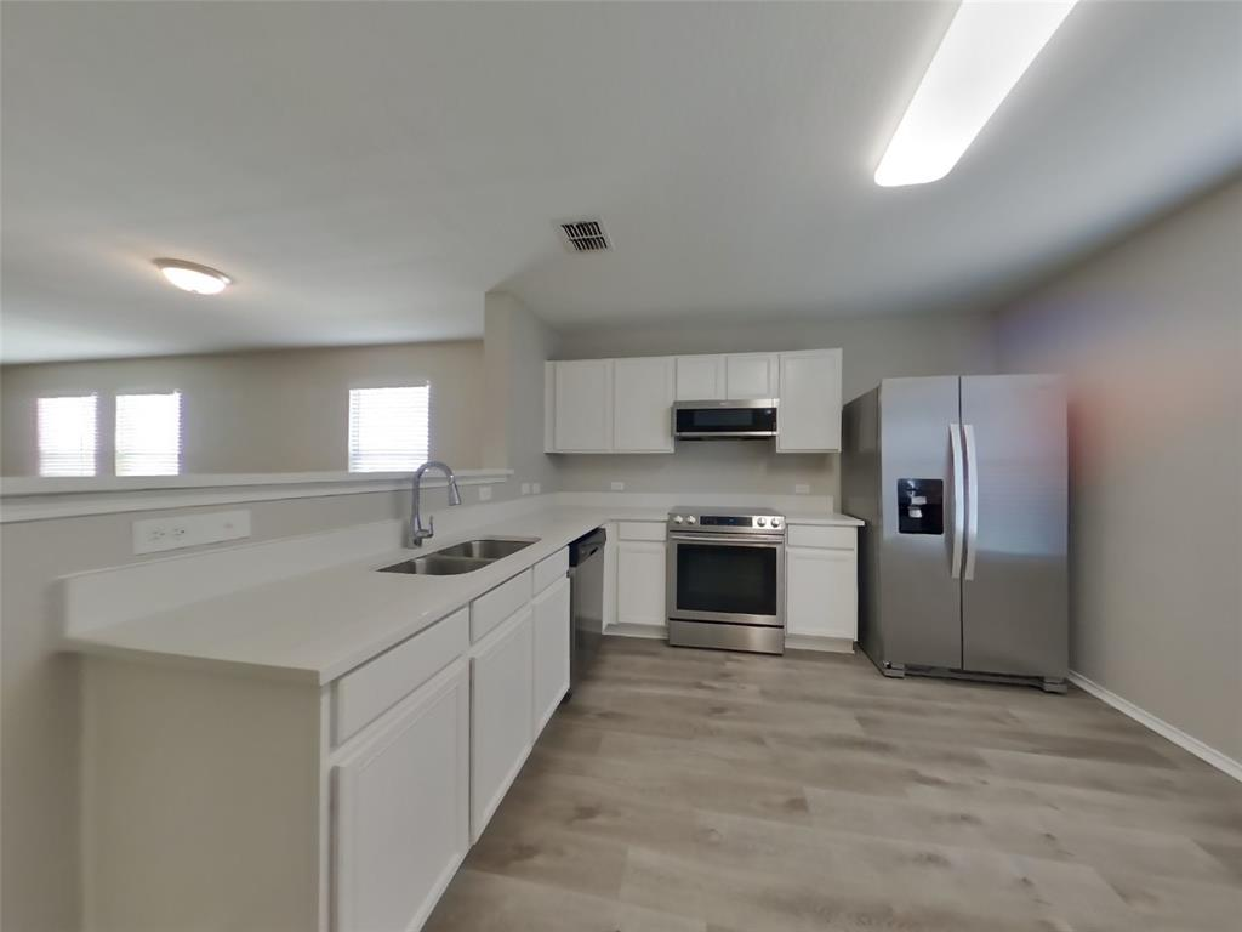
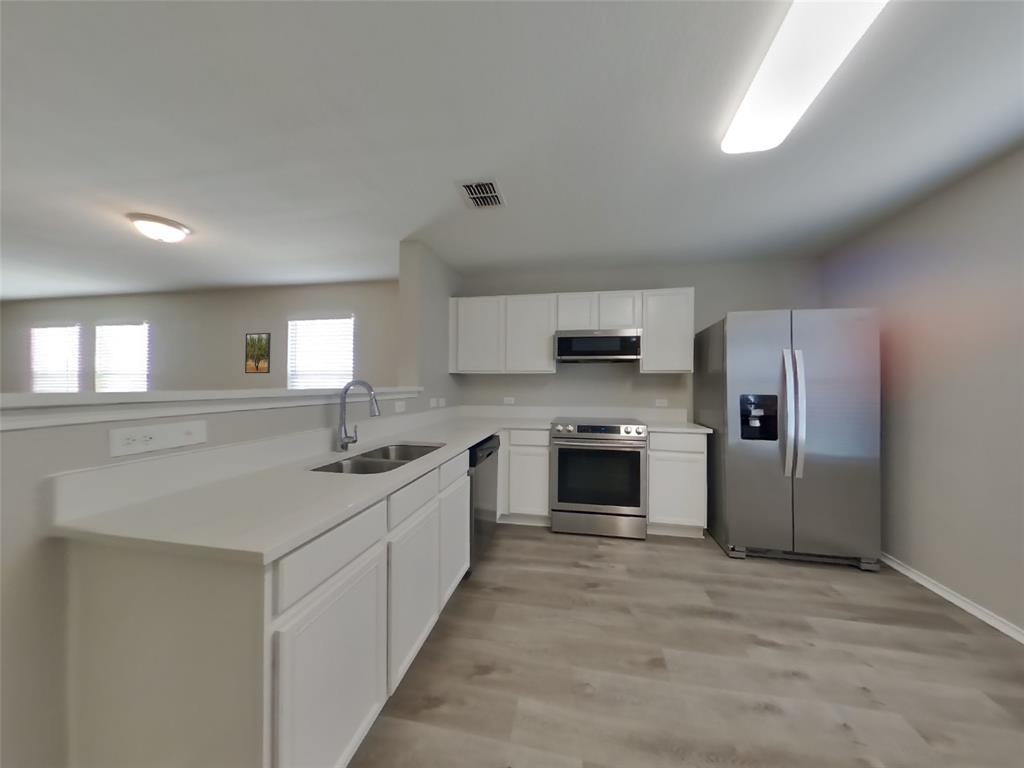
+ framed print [244,332,272,374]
